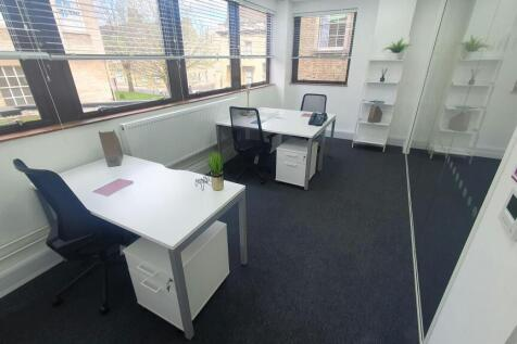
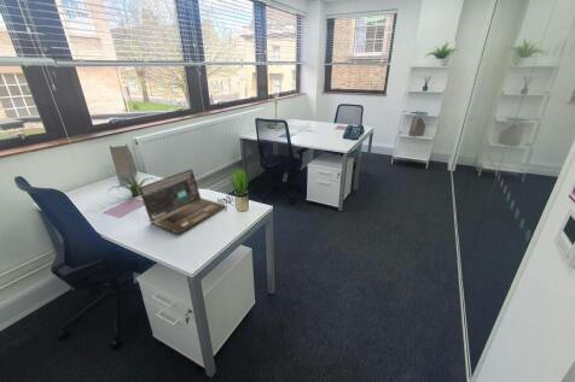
+ plant [105,163,158,196]
+ laptop [138,168,227,235]
